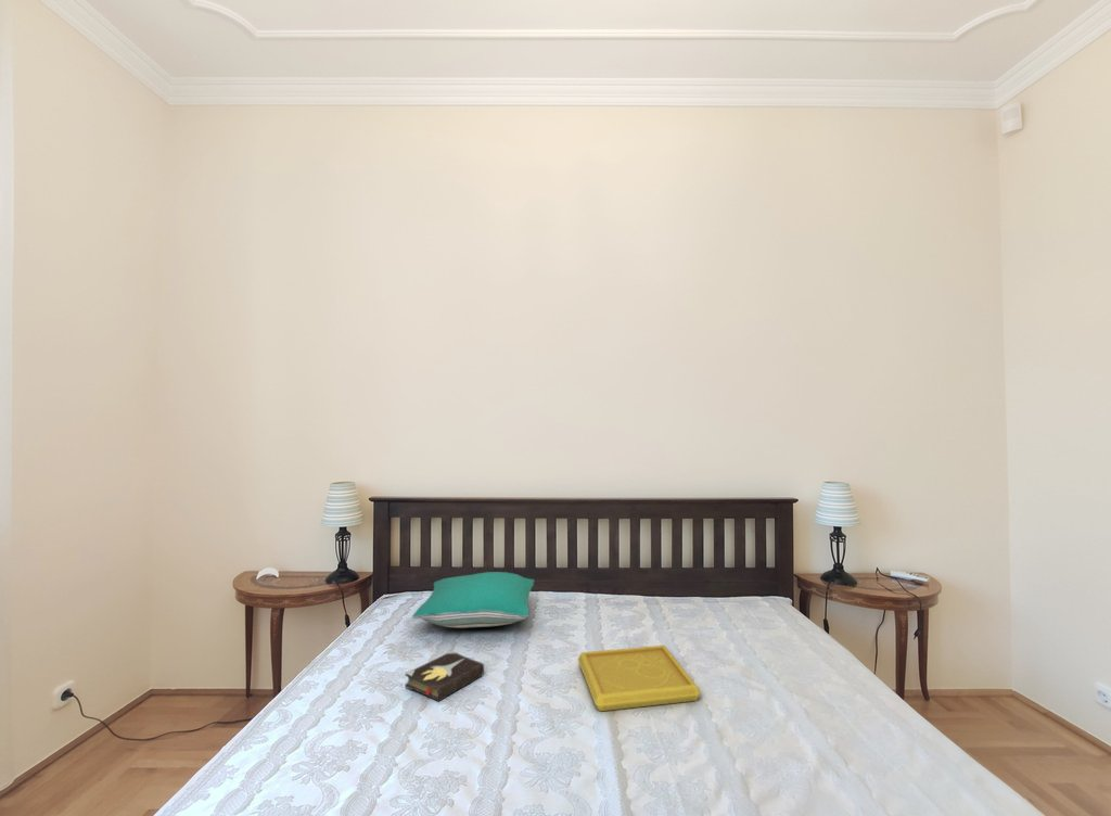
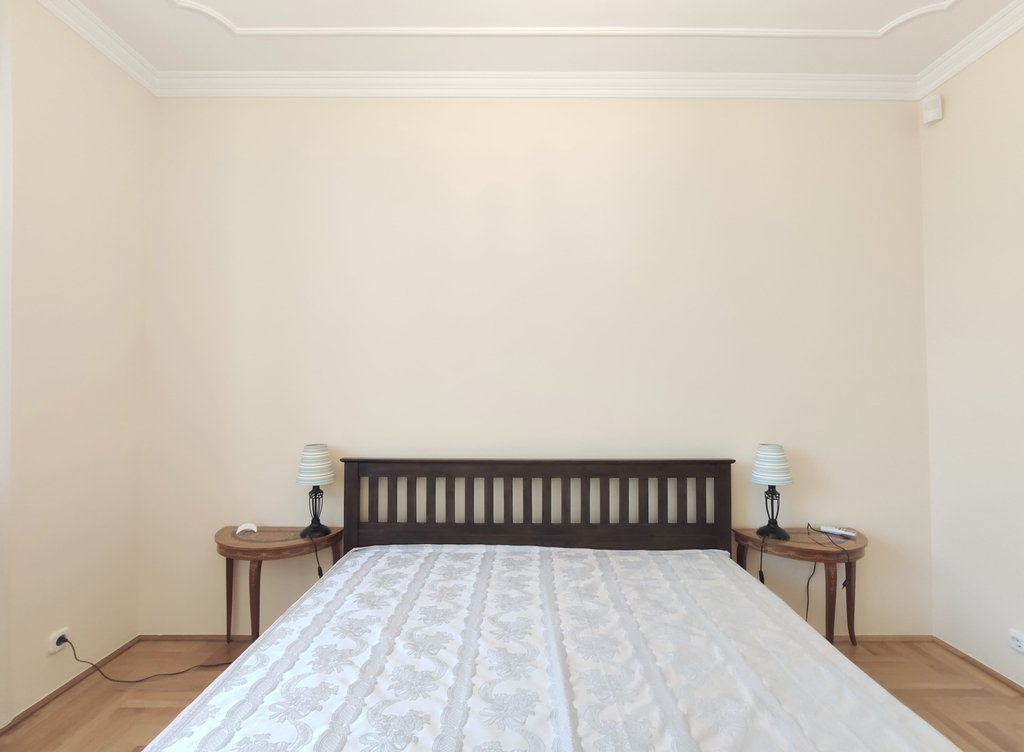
- hardback book [404,650,485,702]
- serving tray [577,645,701,712]
- pillow [410,571,535,629]
